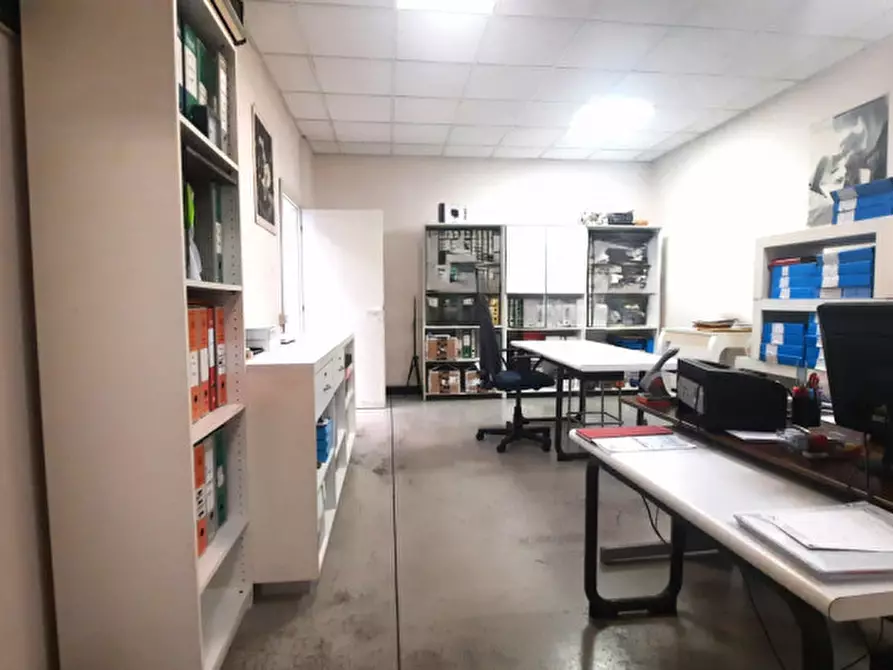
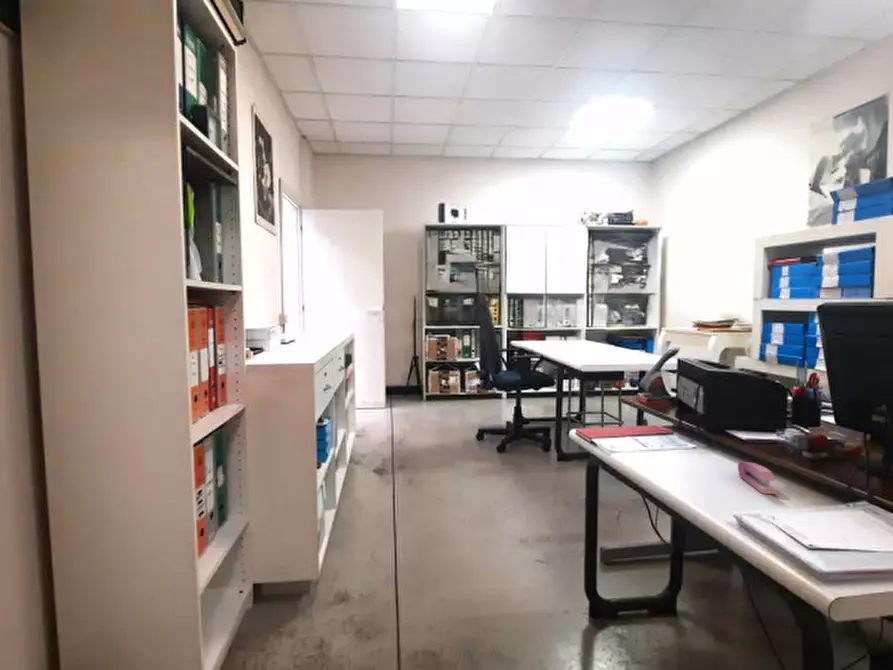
+ stapler [737,461,778,495]
